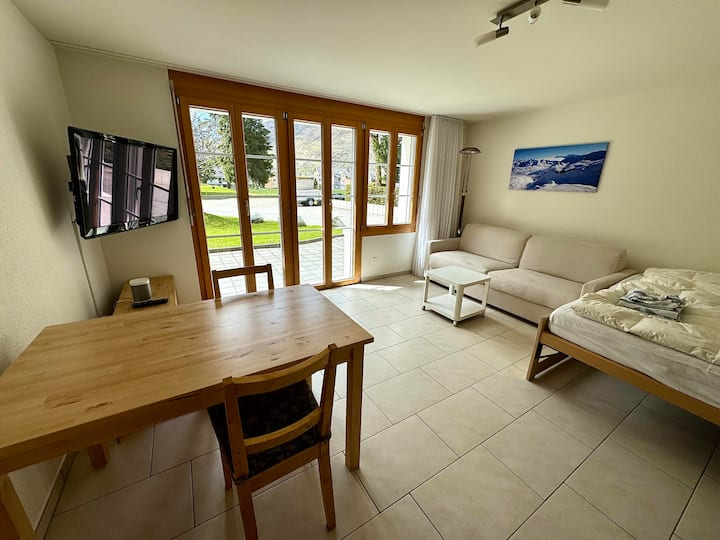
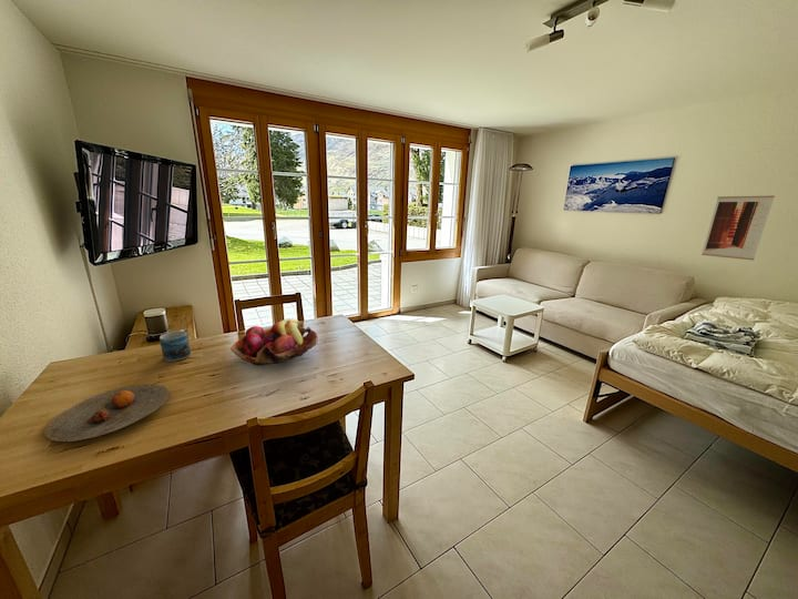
+ wall art [700,194,776,261]
+ fruit basket [229,317,319,367]
+ plate [43,384,170,443]
+ mug [158,328,192,363]
